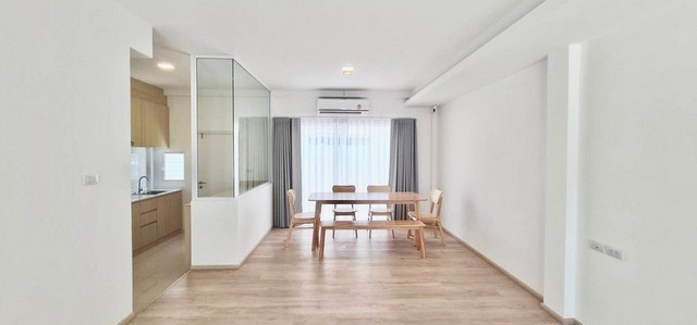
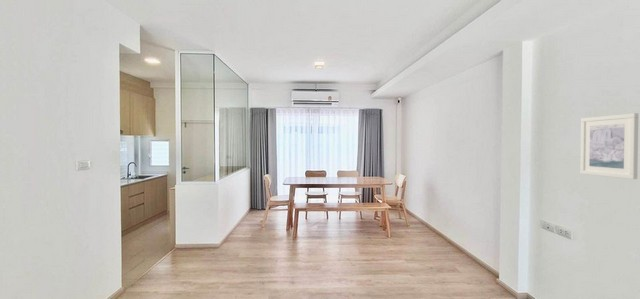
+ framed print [579,112,639,180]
